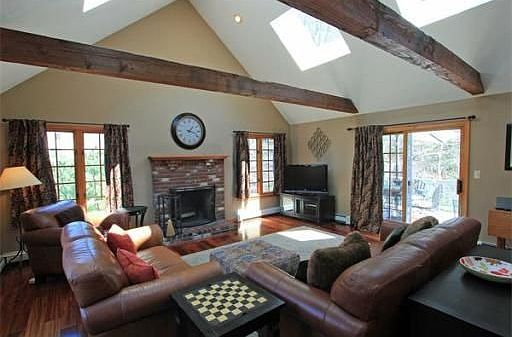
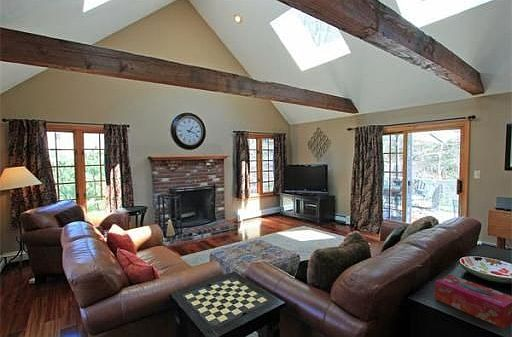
+ tissue box [434,274,512,329]
